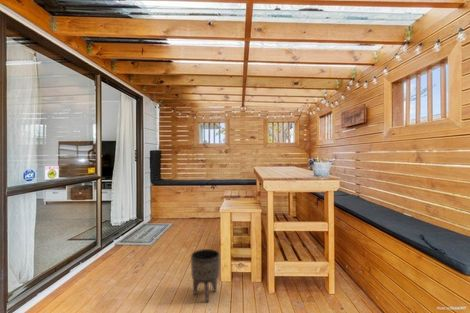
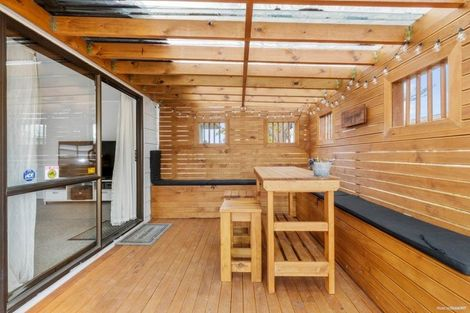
- planter [190,248,221,304]
